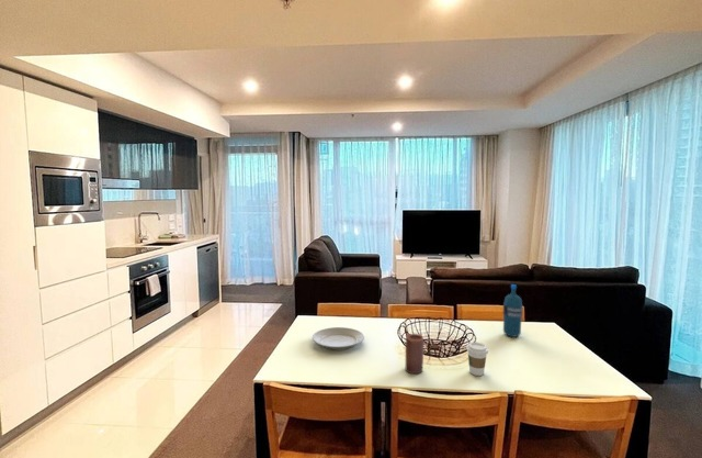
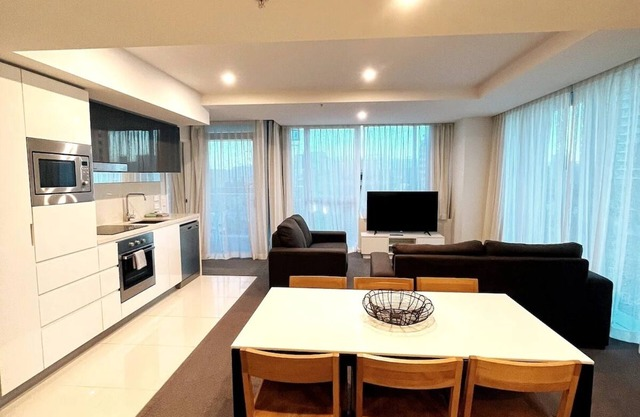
- water bottle [502,283,524,338]
- coffee cup [465,342,489,377]
- plate [312,326,365,351]
- candle [405,333,424,375]
